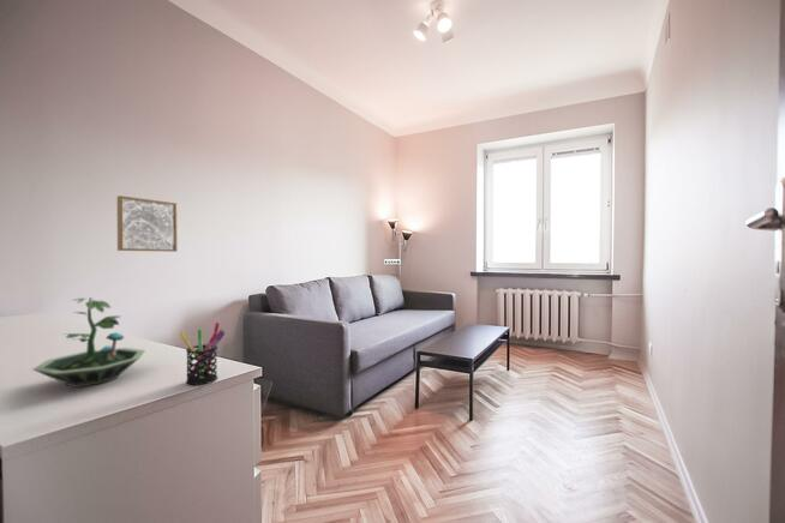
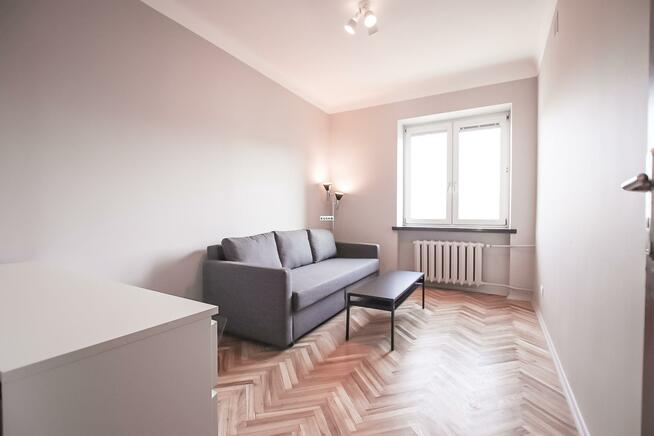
- pen holder [178,321,226,386]
- wall art [116,194,179,253]
- terrarium [31,296,146,389]
